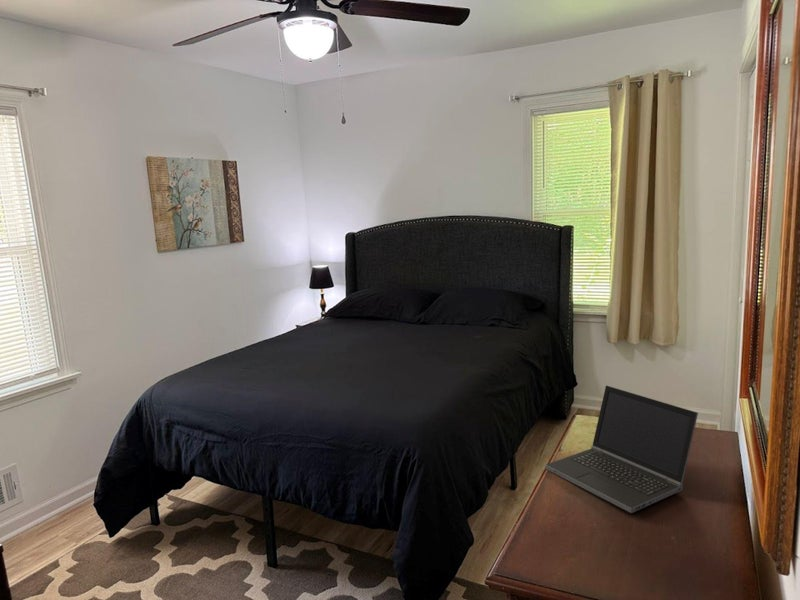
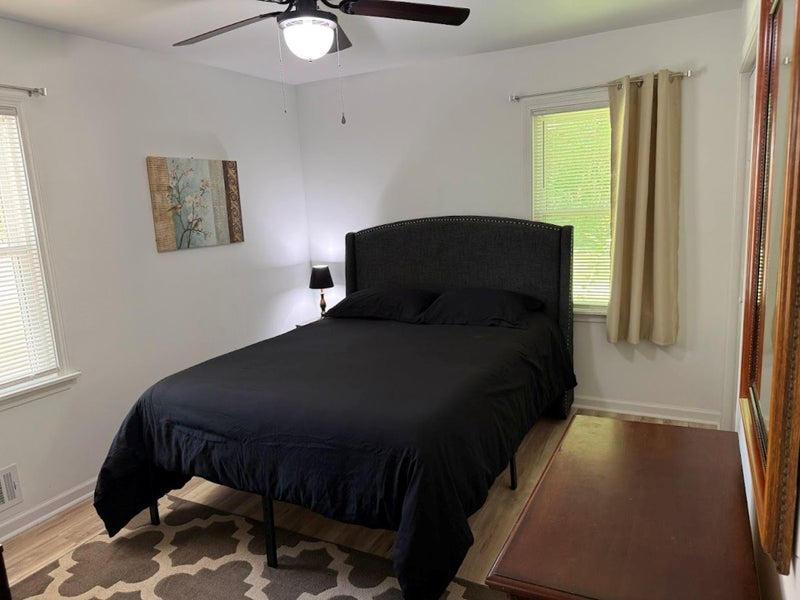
- laptop computer [544,385,699,514]
